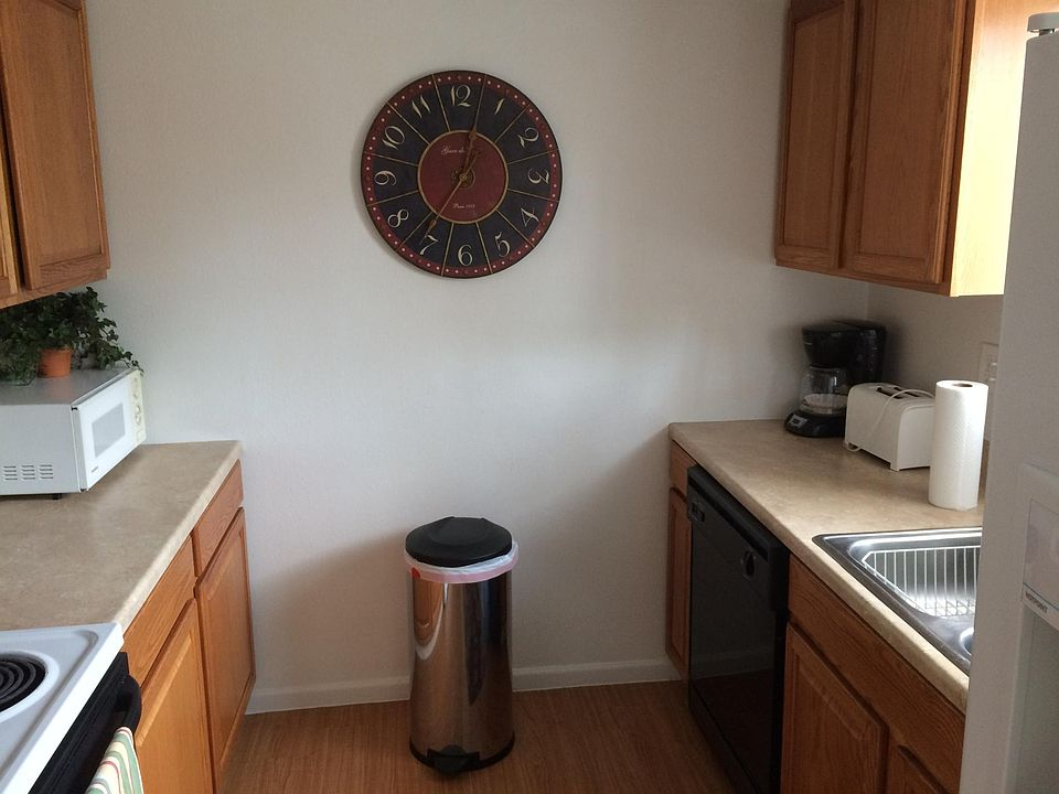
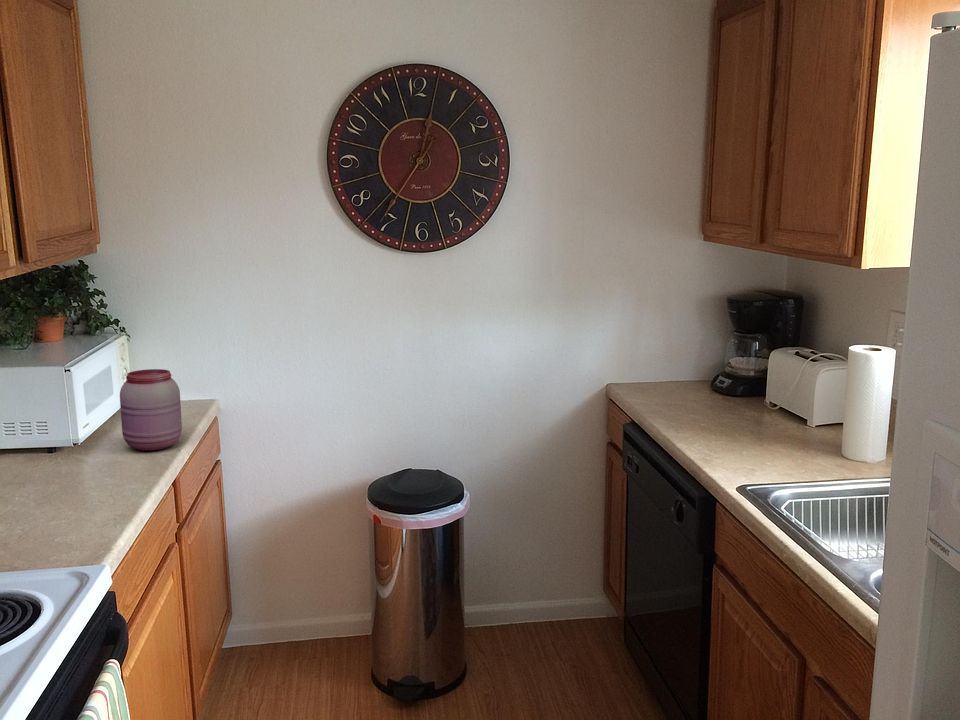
+ jar [119,368,183,452]
